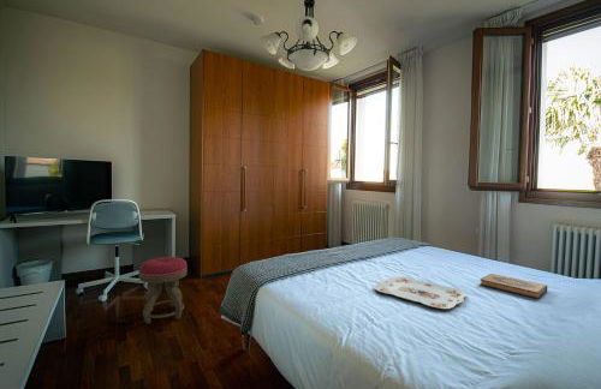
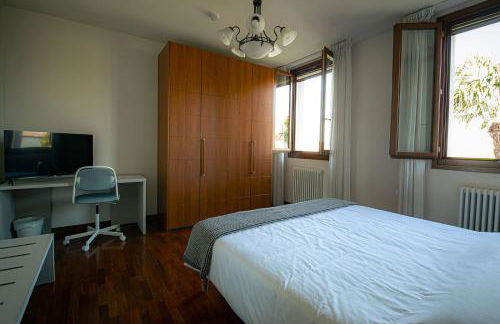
- hardback book [478,273,548,300]
- stool [138,256,189,325]
- serving tray [373,276,468,310]
